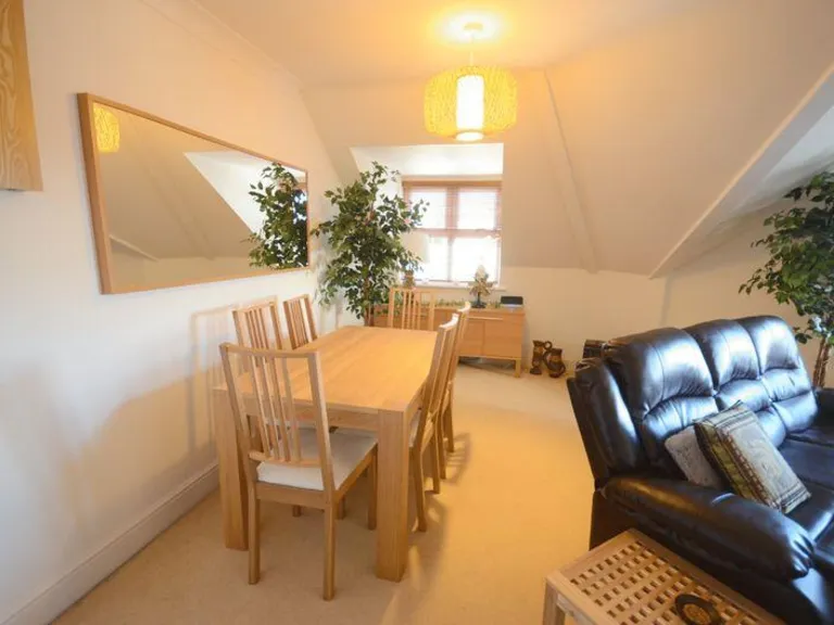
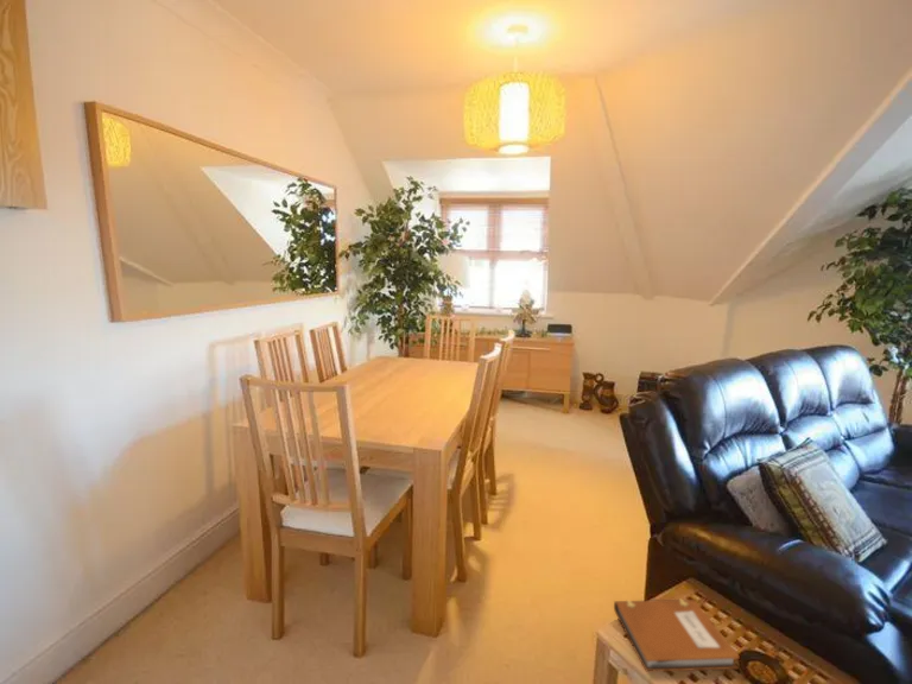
+ notebook [613,598,741,672]
